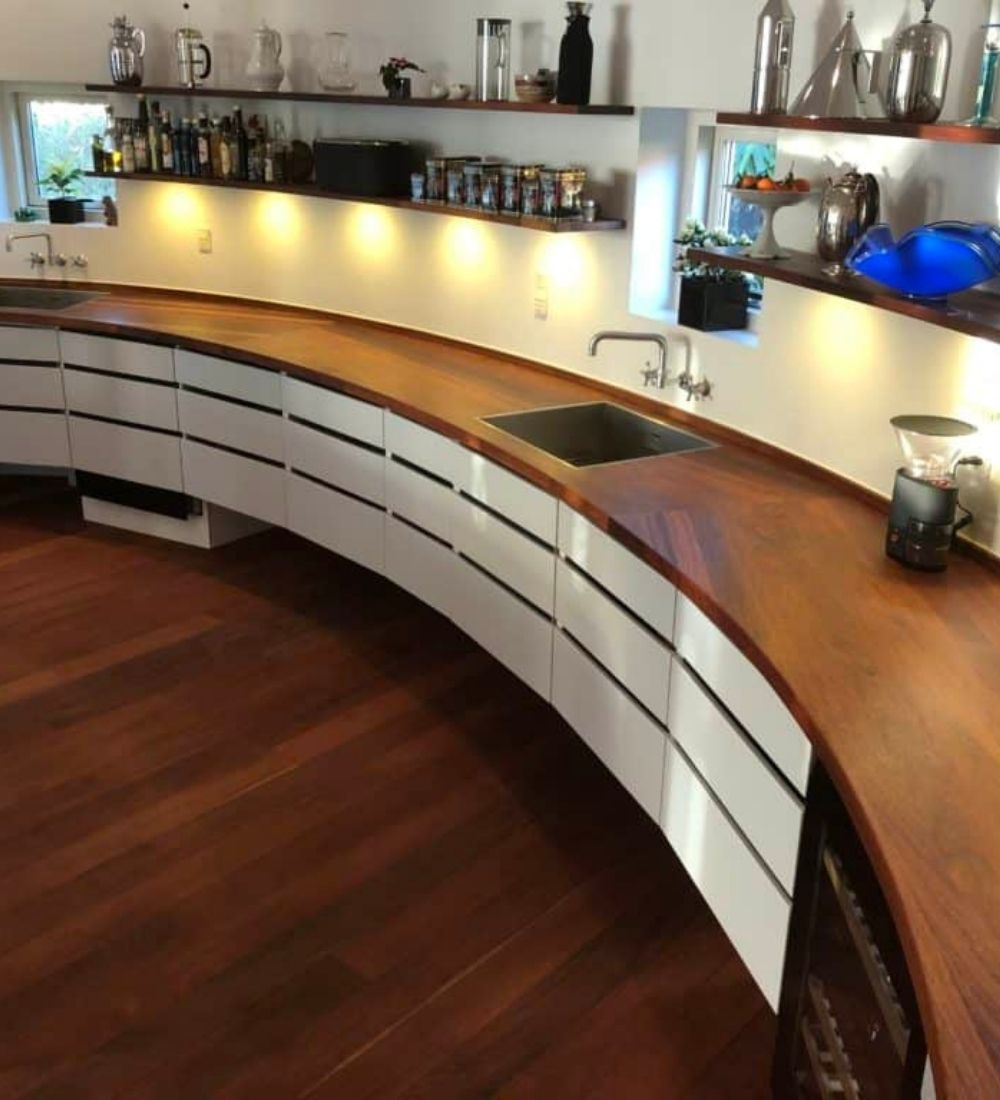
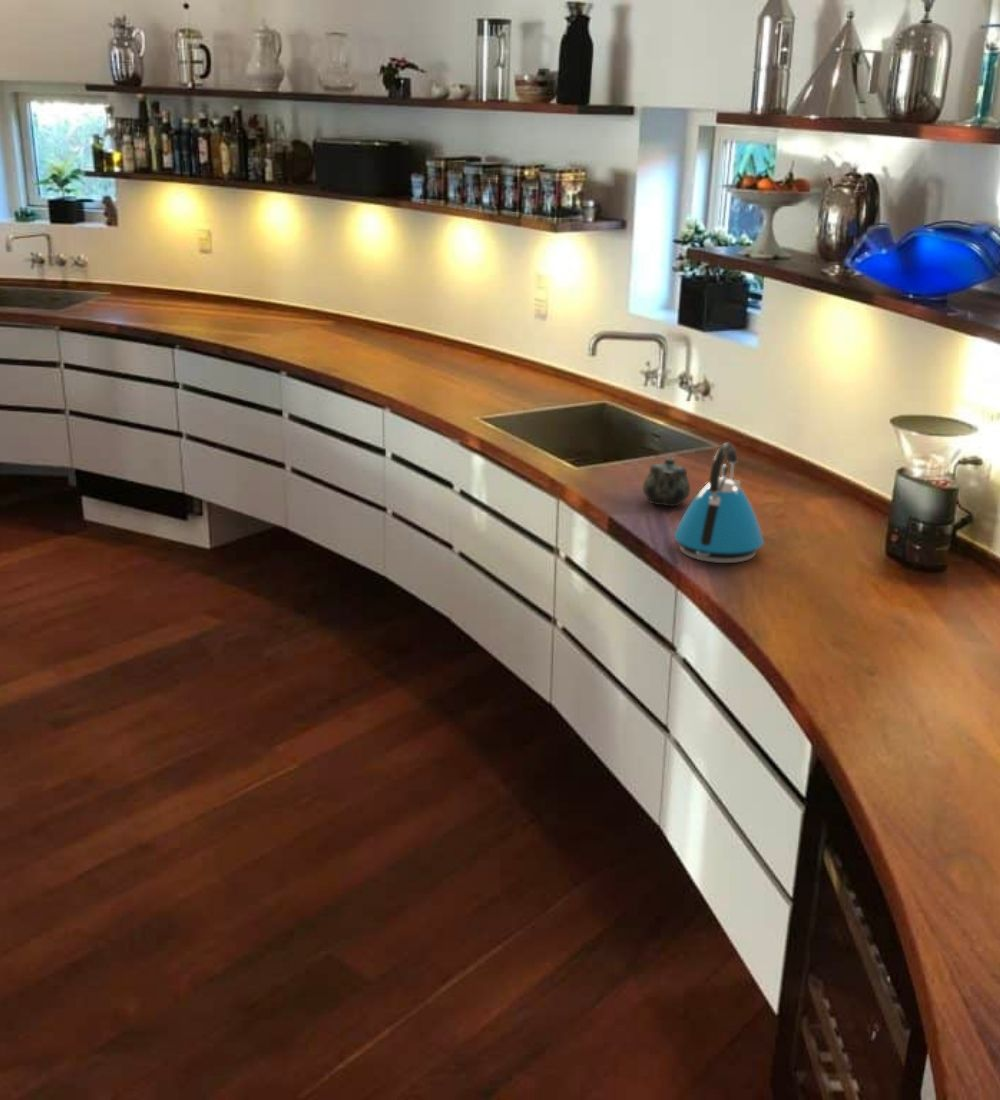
+ chinaware [642,457,691,507]
+ kettle [673,441,765,564]
